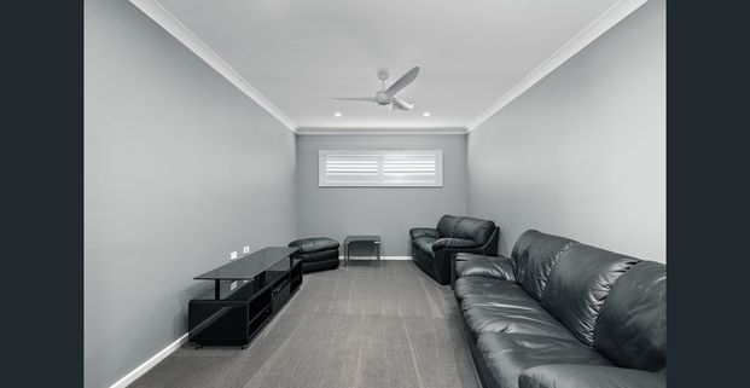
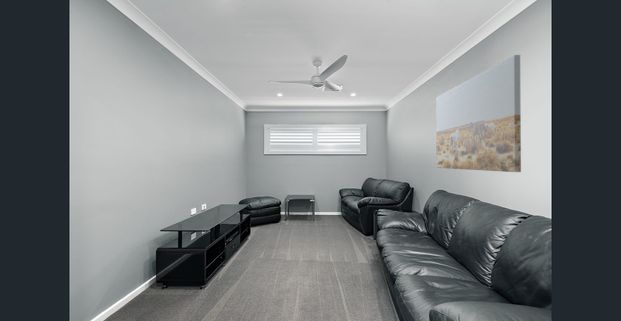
+ wall art [435,54,522,173]
